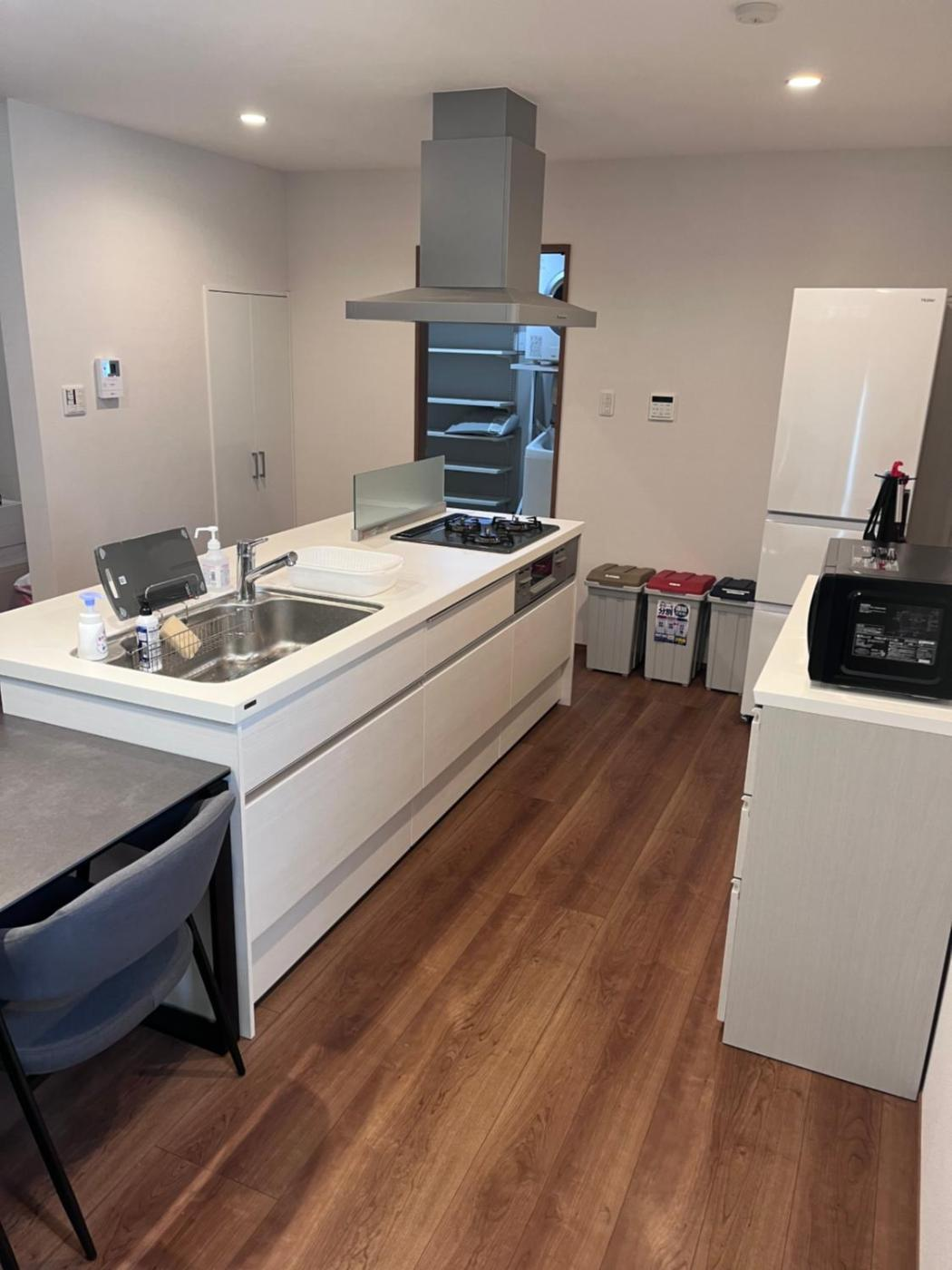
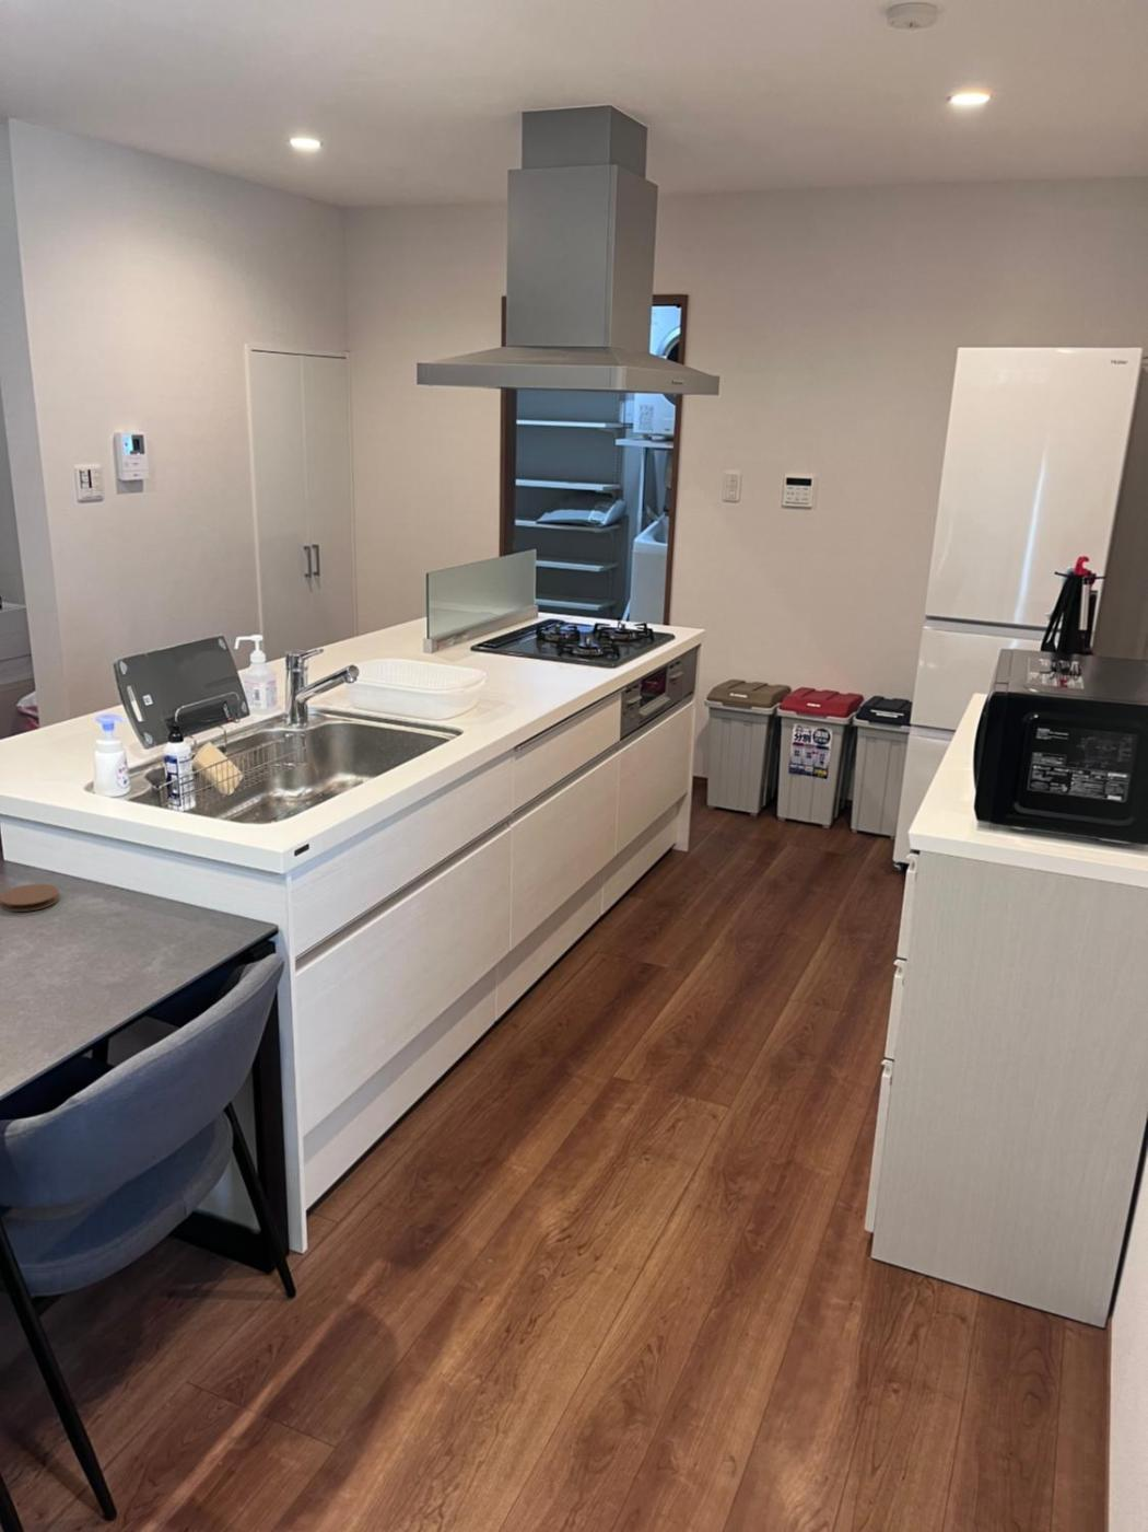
+ coaster [0,883,60,913]
